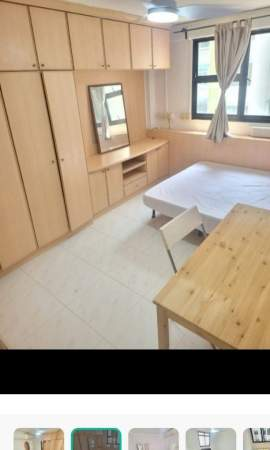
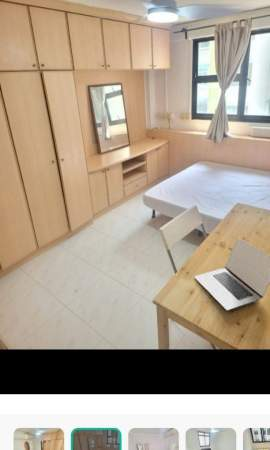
+ laptop [194,236,270,312]
